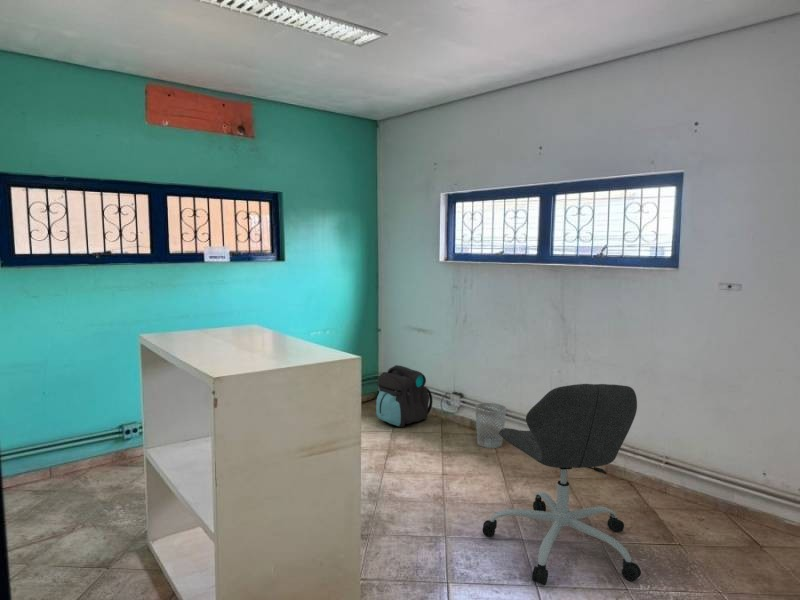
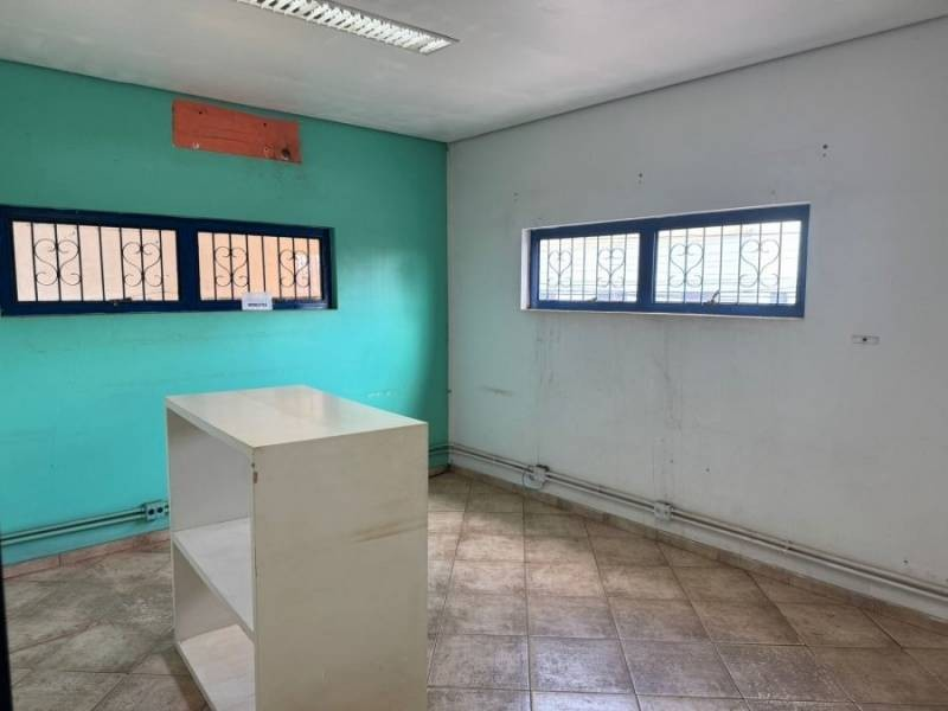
- wastebasket [474,402,507,449]
- office chair [482,383,642,586]
- backpack [375,364,433,428]
